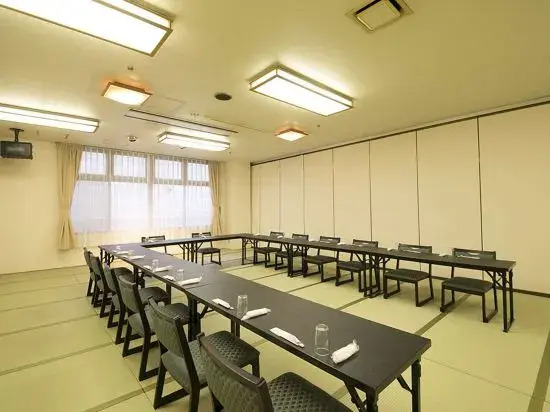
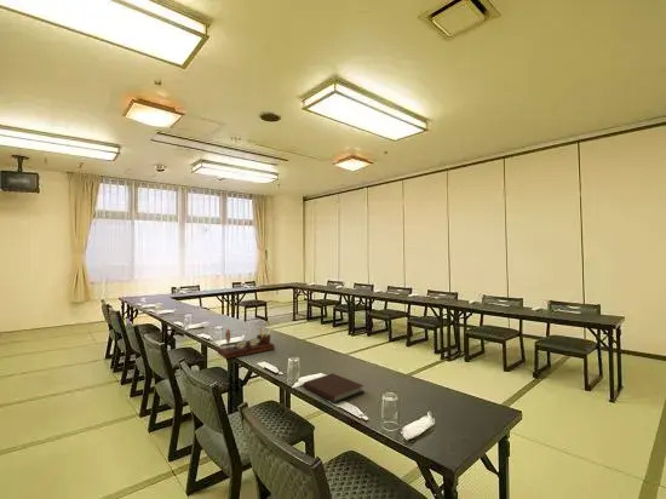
+ desk organizer [217,326,276,360]
+ notebook [303,372,366,403]
